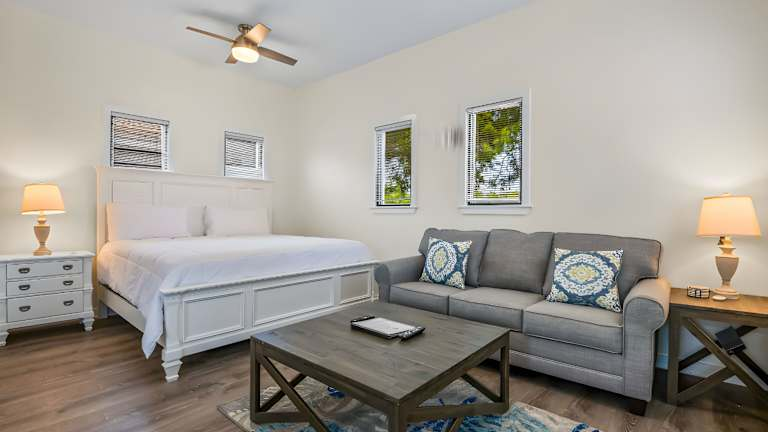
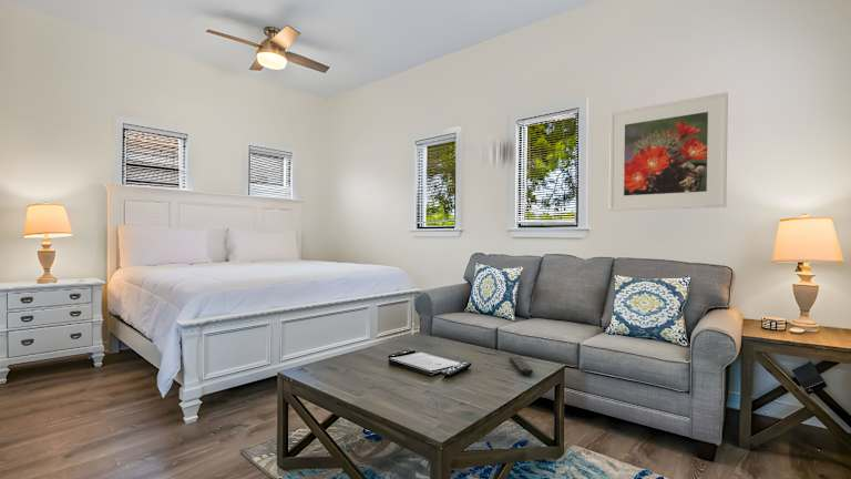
+ remote control [509,356,534,376]
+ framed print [608,91,729,212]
